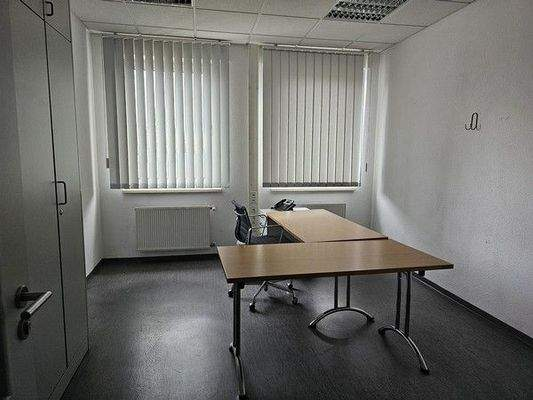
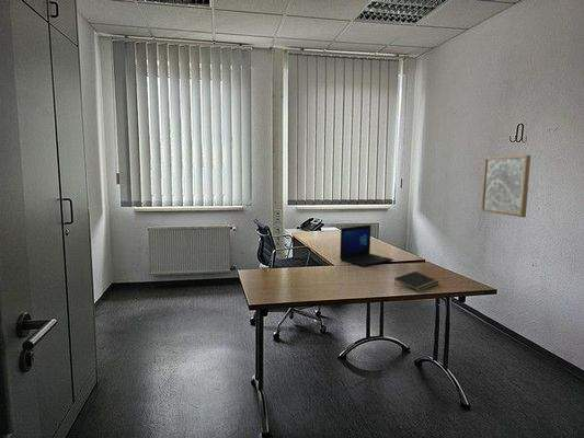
+ laptop [339,223,394,267]
+ wall art [480,154,531,218]
+ notepad [393,270,440,292]
